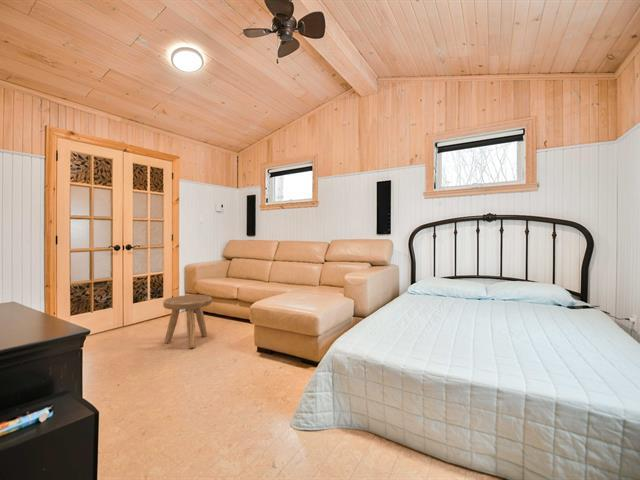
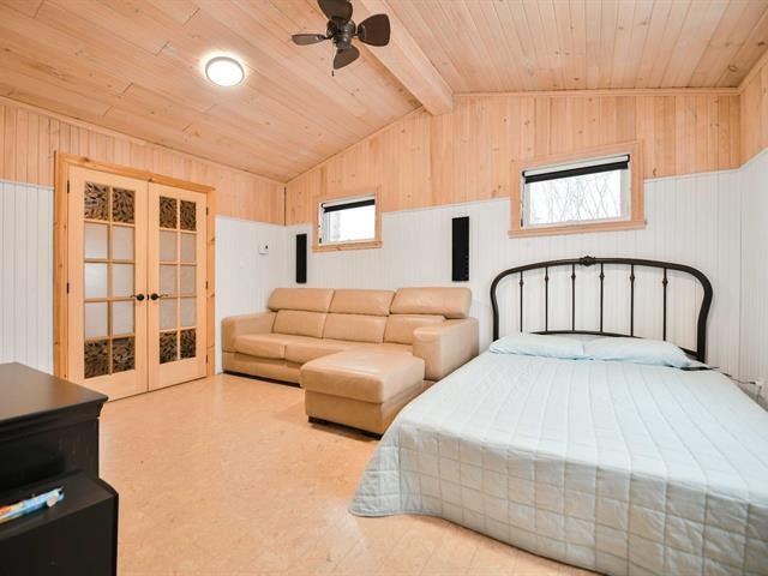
- stool [162,294,213,349]
